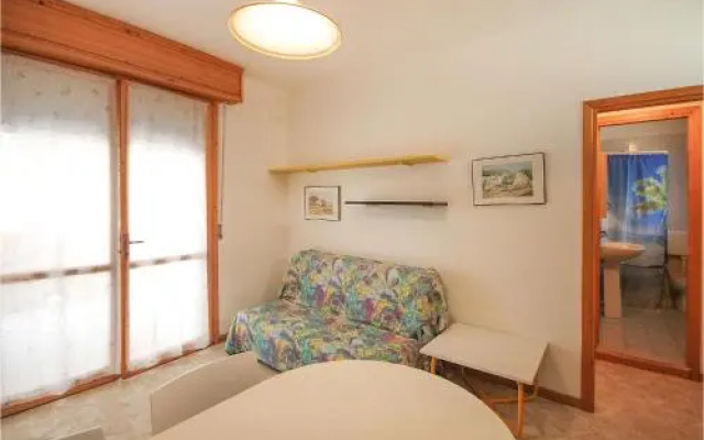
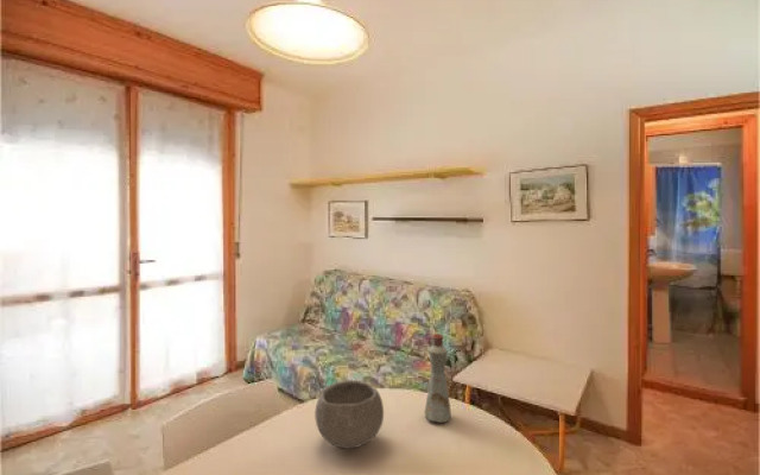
+ bowl [314,380,385,450]
+ bottle [424,332,452,424]
